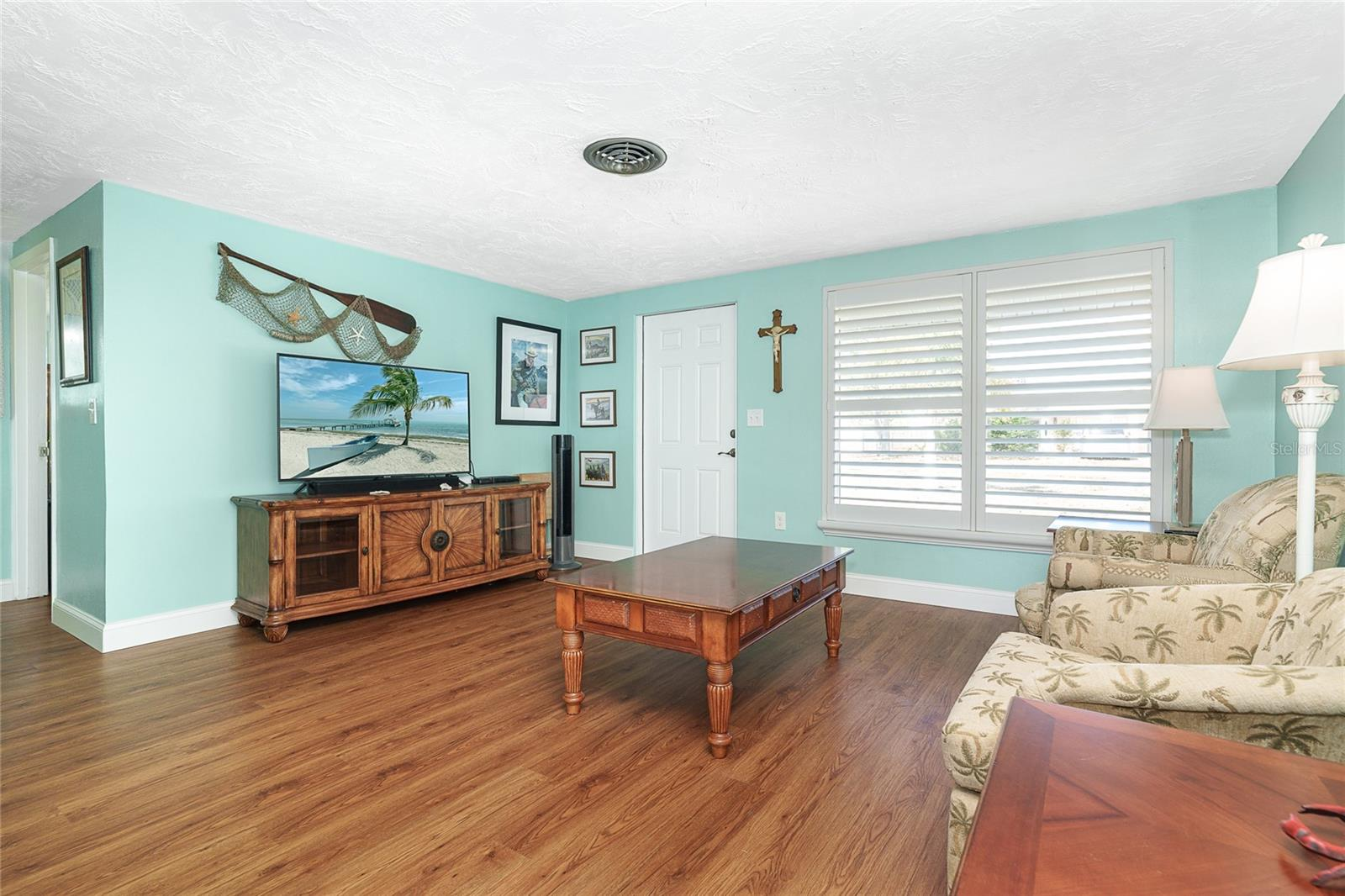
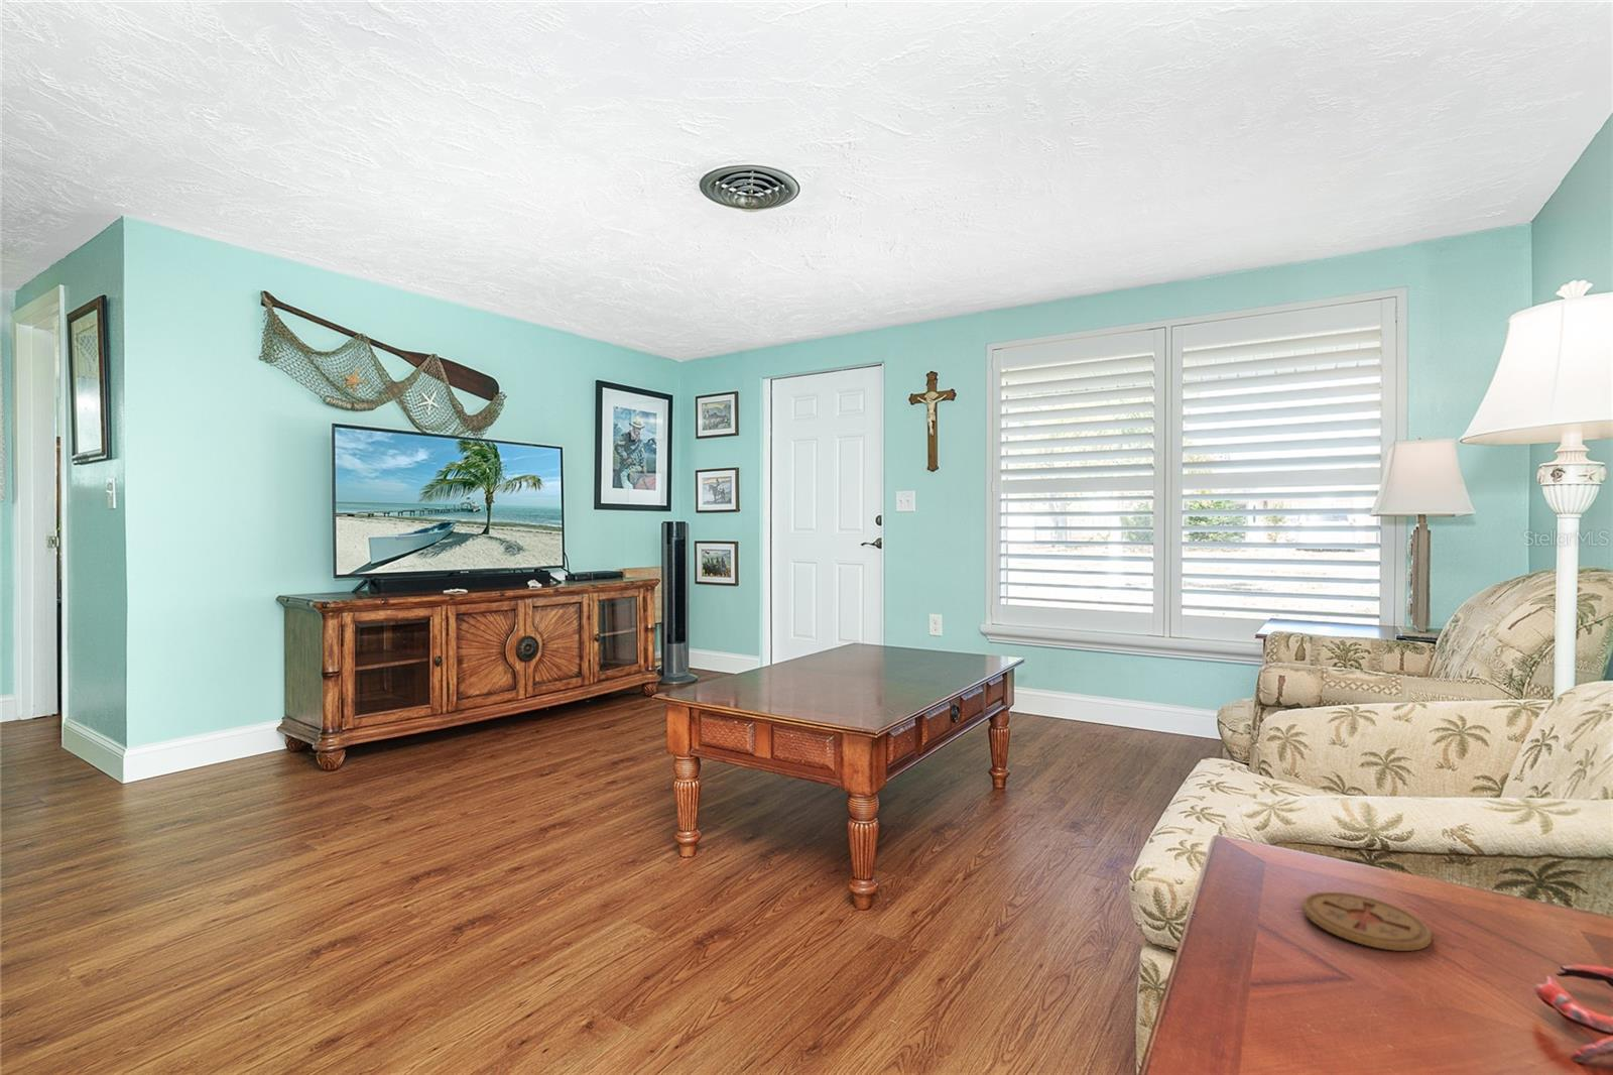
+ coaster [1301,890,1433,951]
